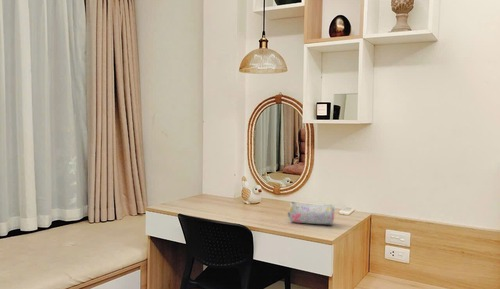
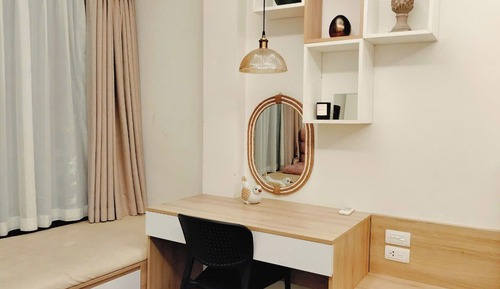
- pencil case [287,201,336,226]
